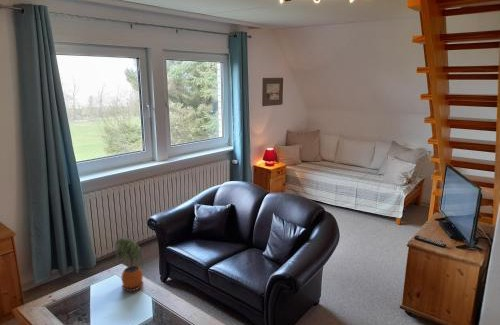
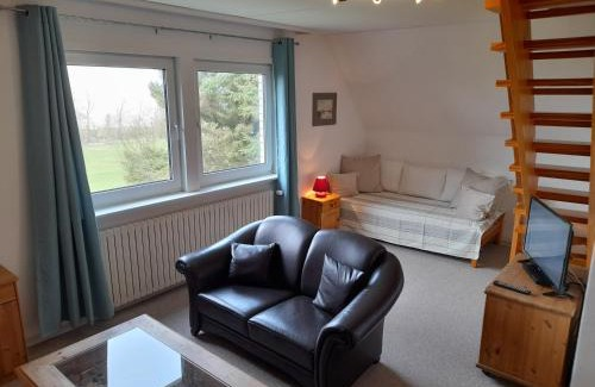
- potted plant [114,237,145,292]
